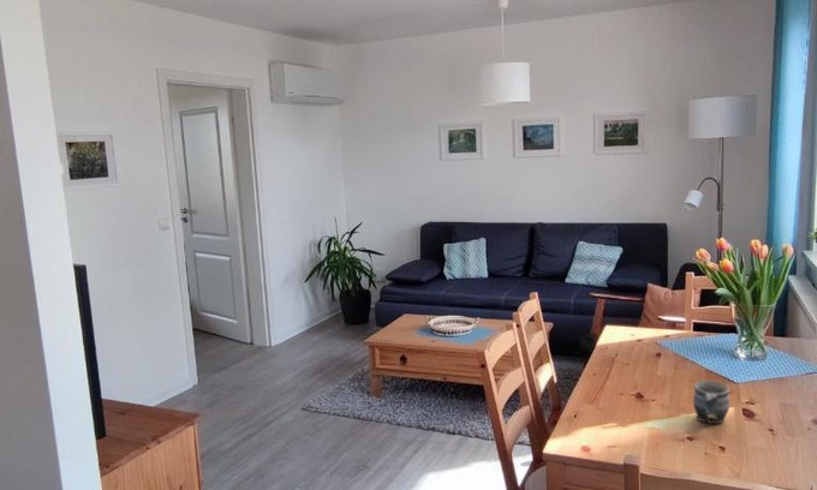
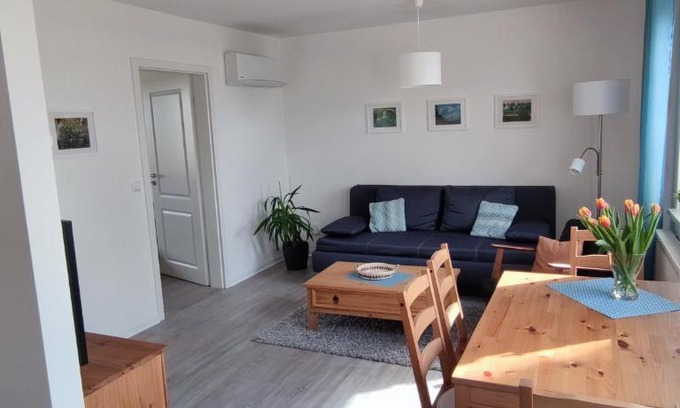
- mug [692,378,730,425]
